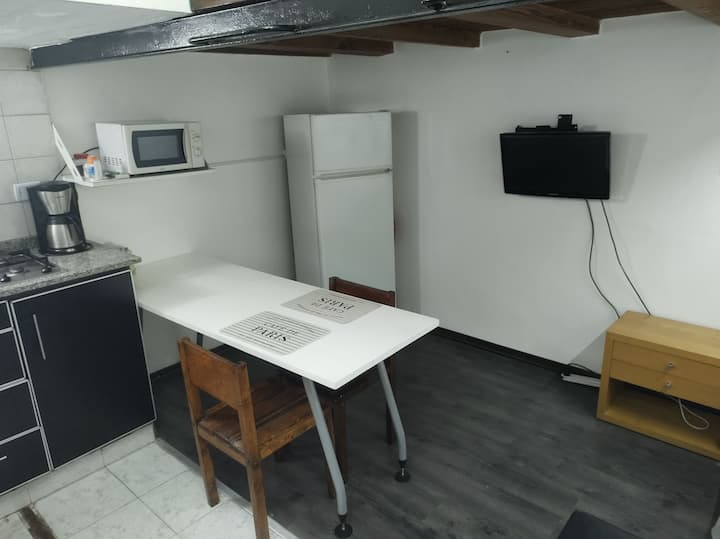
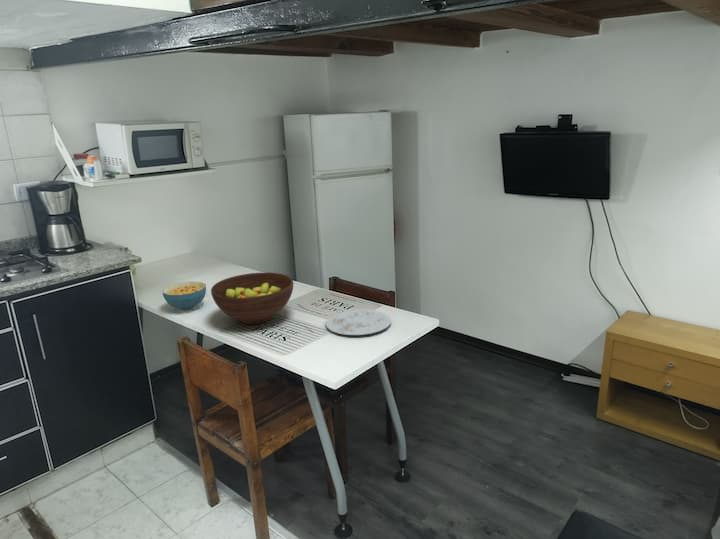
+ plate [325,308,392,336]
+ cereal bowl [161,281,207,311]
+ fruit bowl [210,272,294,325]
